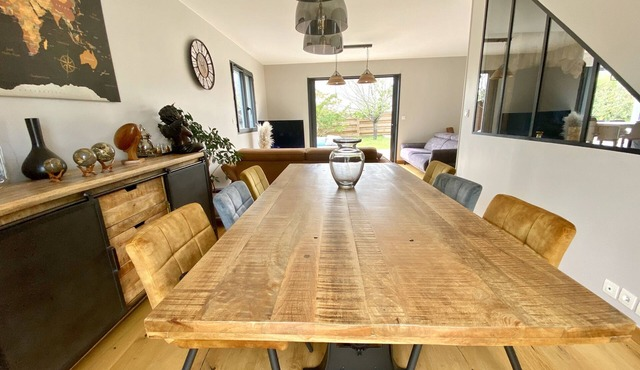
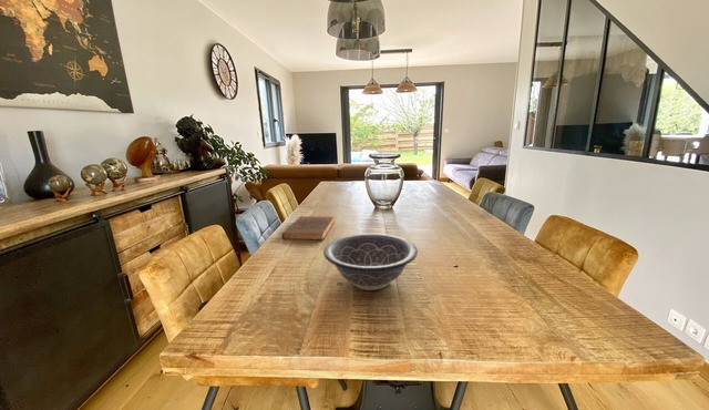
+ book [281,215,336,240]
+ decorative bowl [322,233,419,291]
